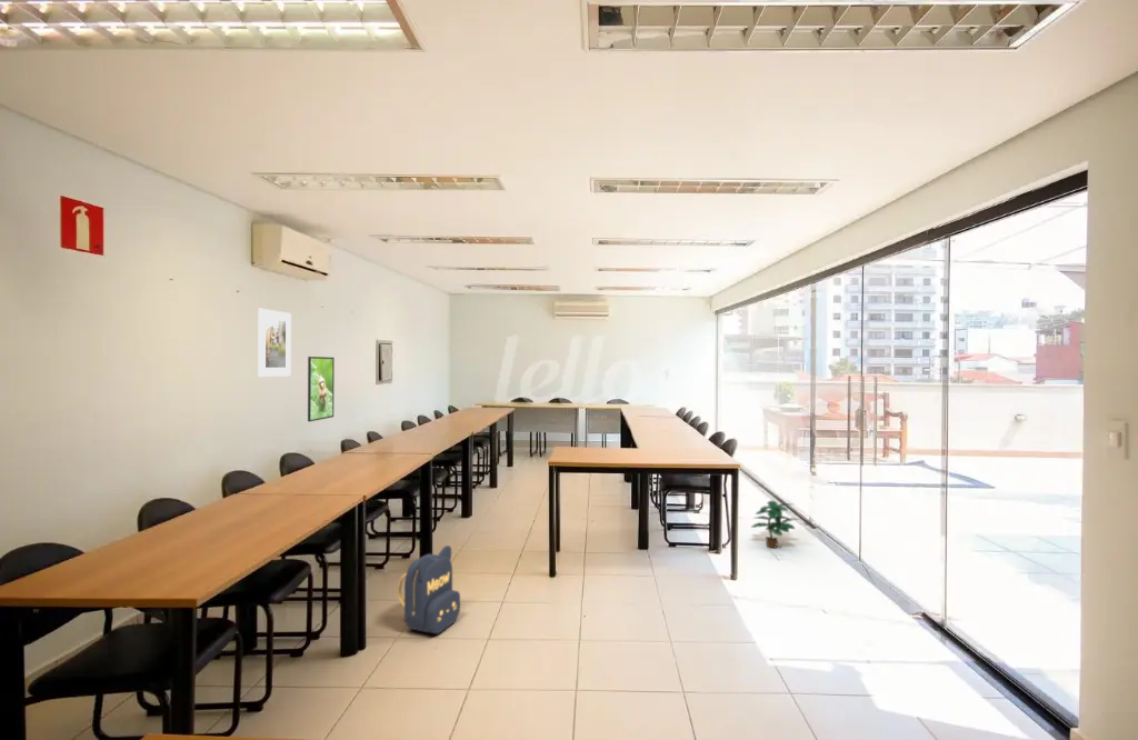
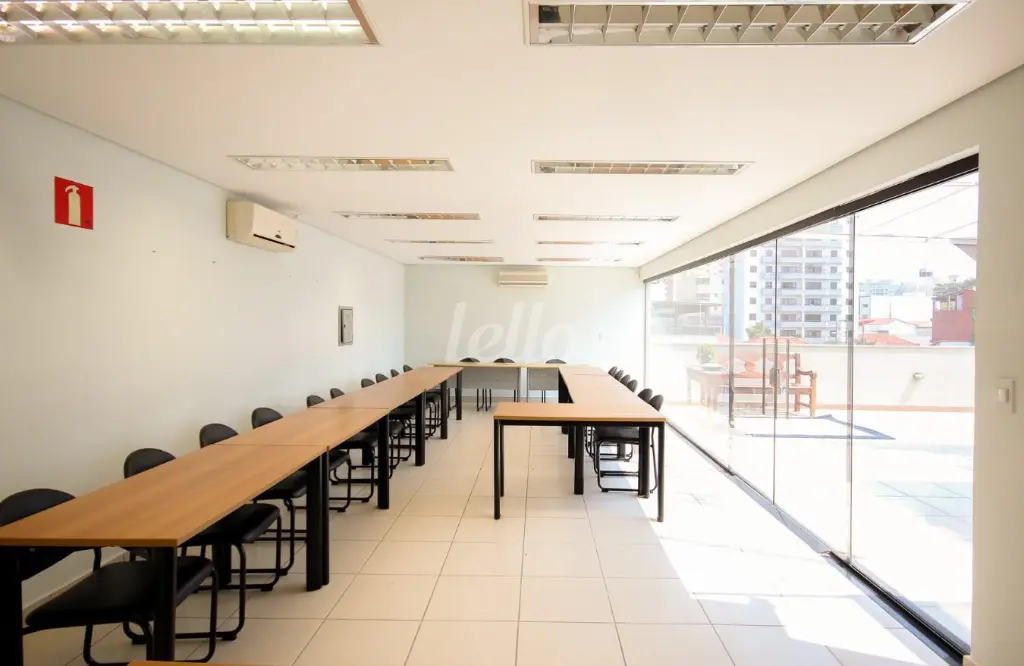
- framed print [307,356,336,422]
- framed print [257,308,292,378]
- potted plant [750,500,800,550]
- backpack [397,544,461,634]
